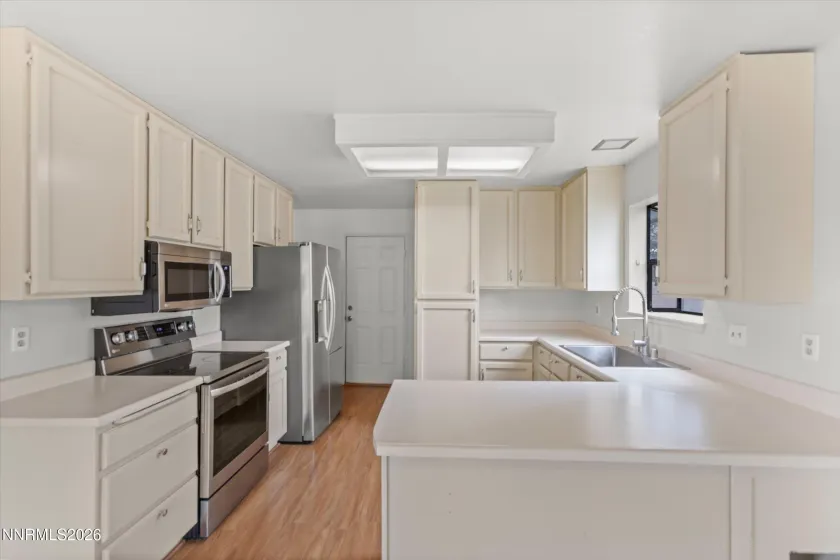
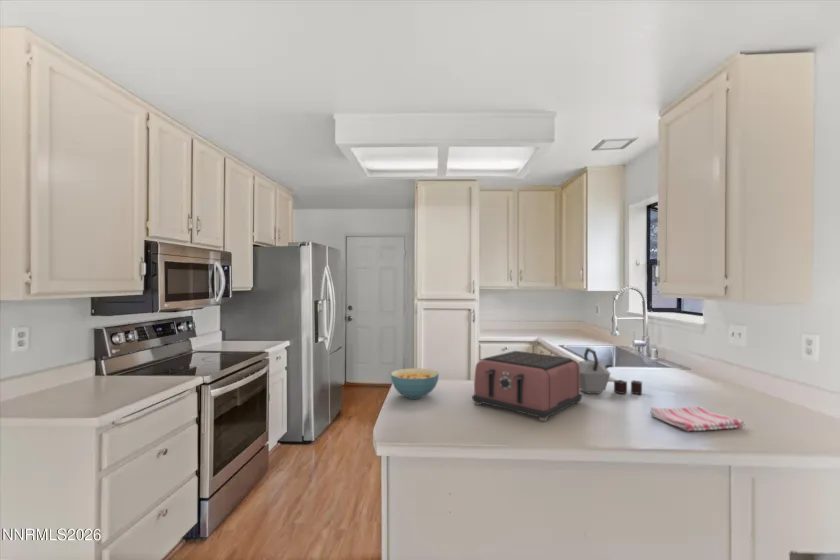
+ toaster [471,350,583,422]
+ dish towel [649,405,746,432]
+ kettle [578,347,643,395]
+ cereal bowl [390,367,440,400]
